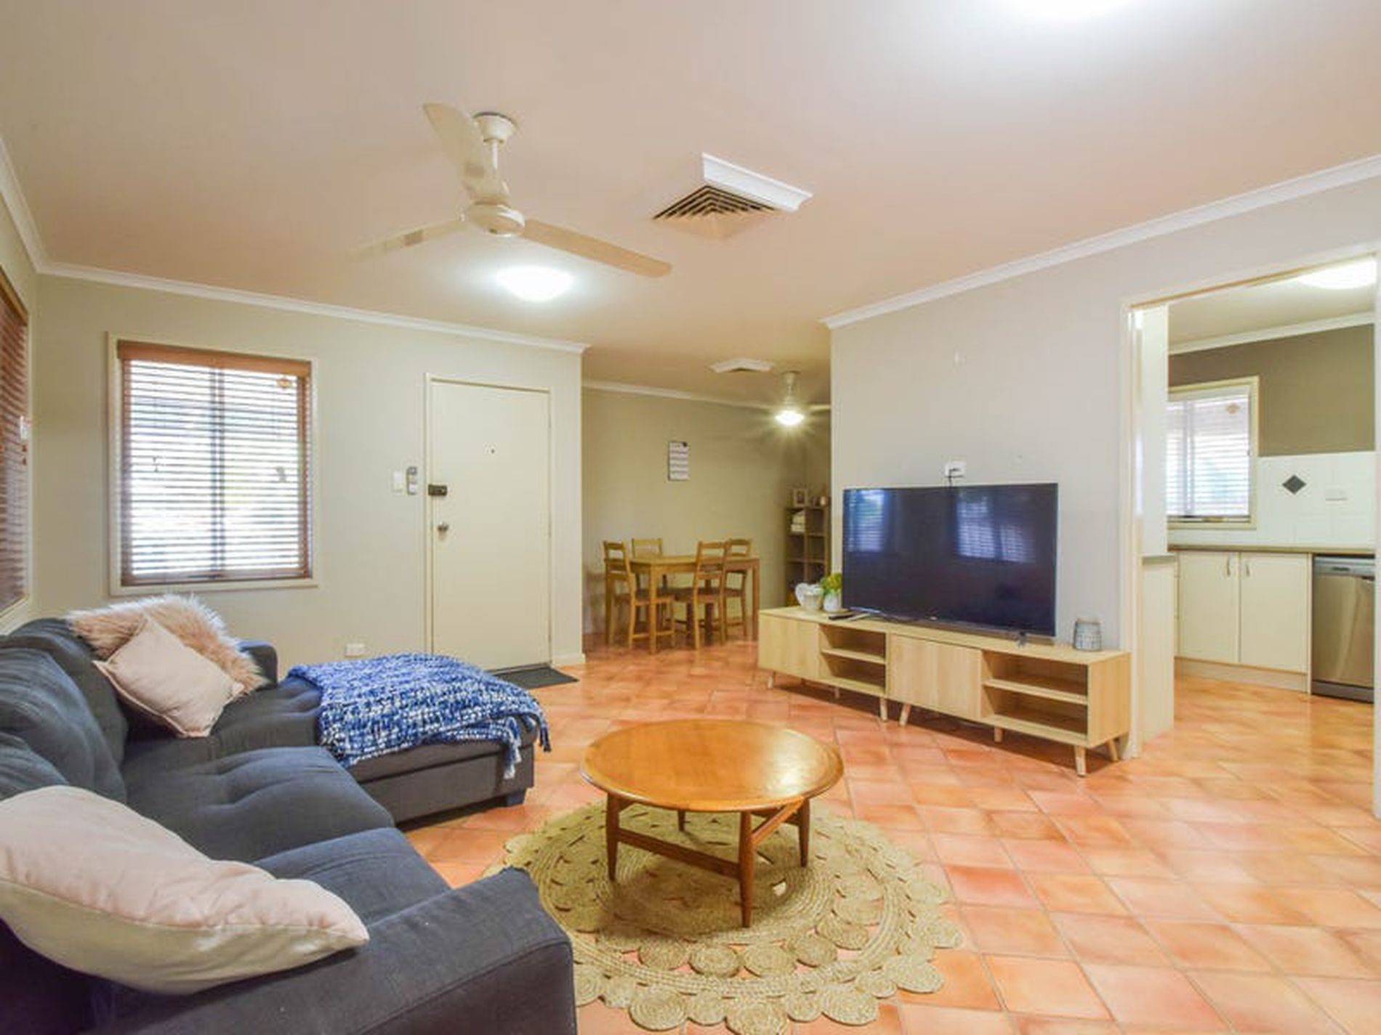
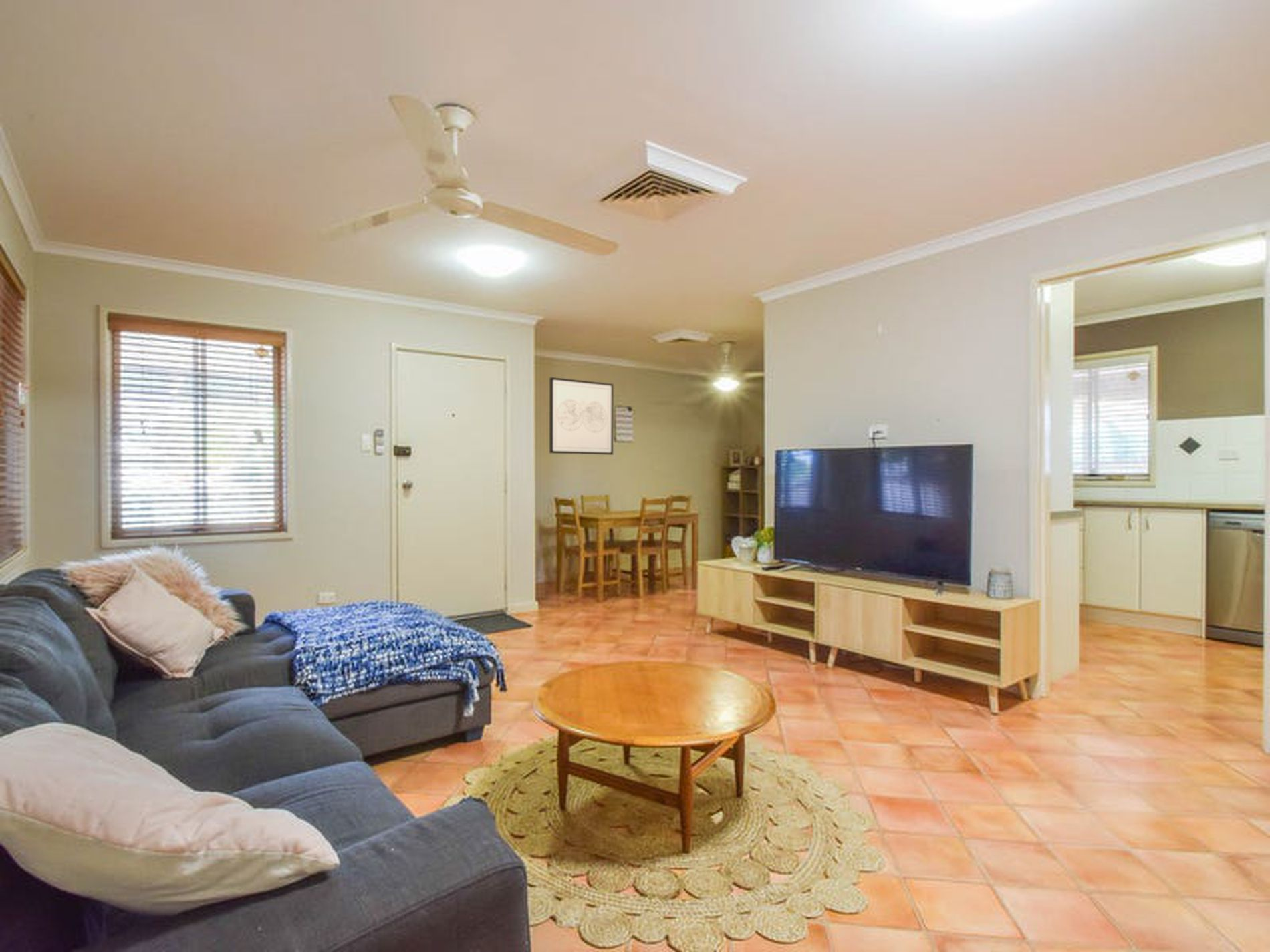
+ wall art [549,377,614,456]
